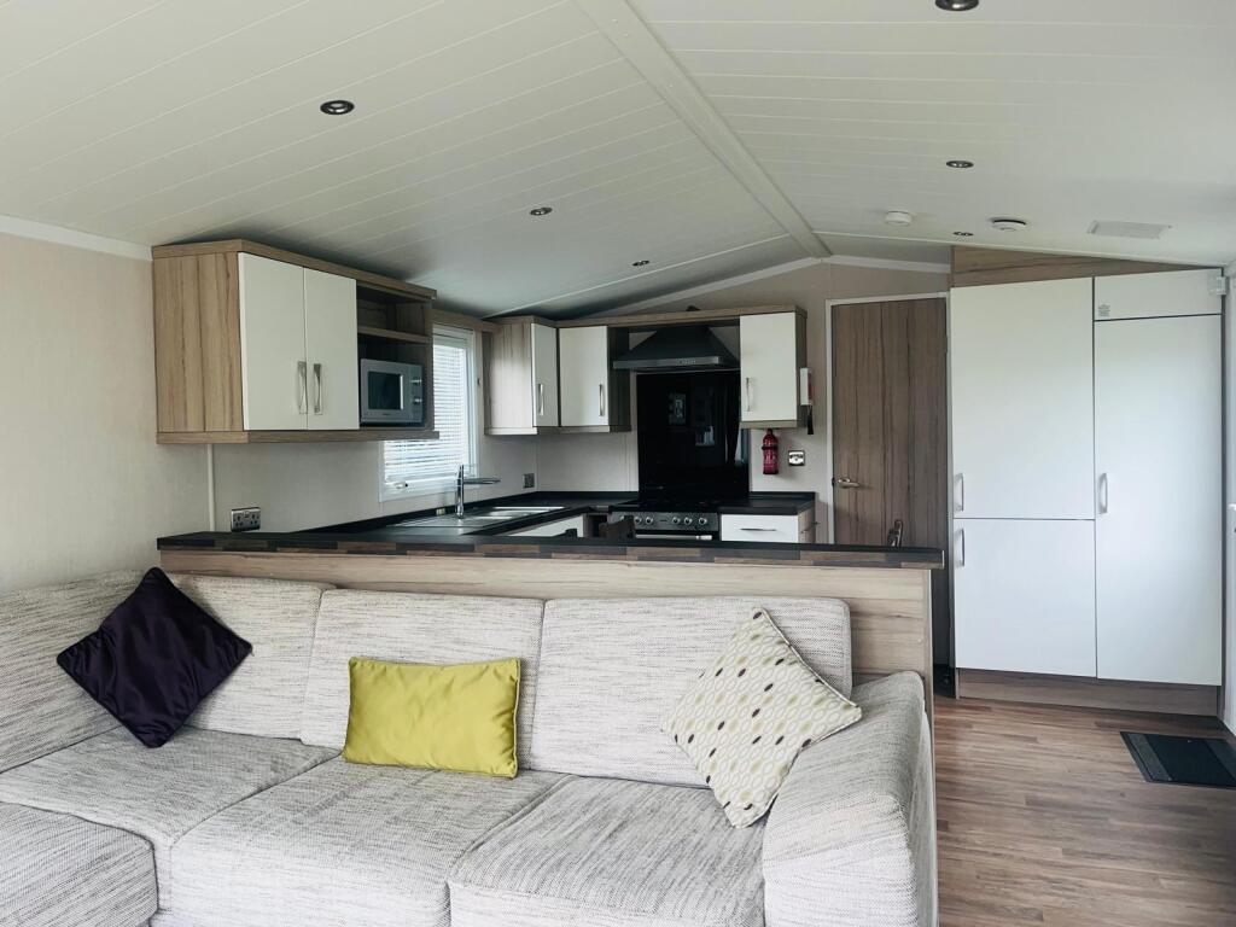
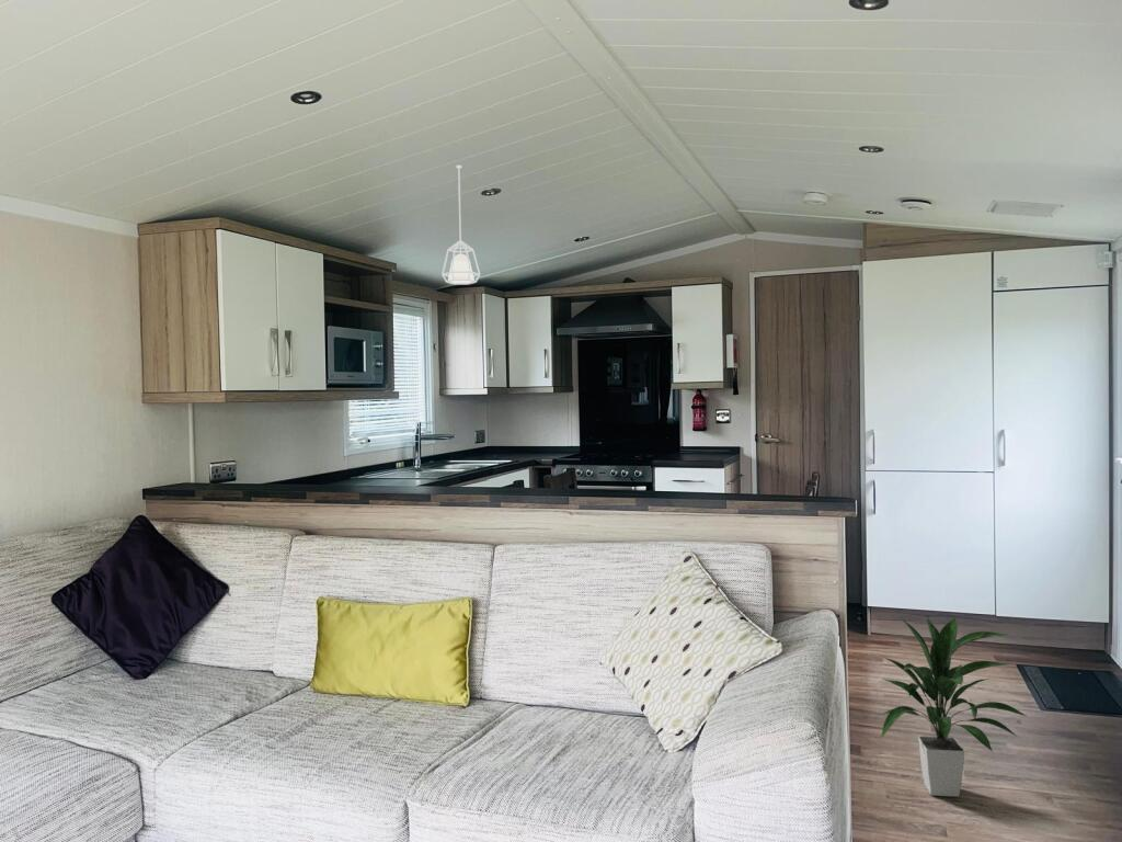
+ indoor plant [878,616,1028,798]
+ pendant lamp [440,164,481,285]
